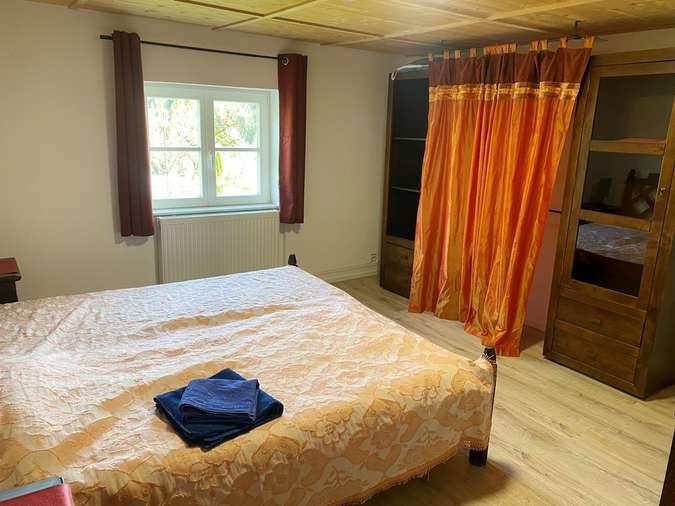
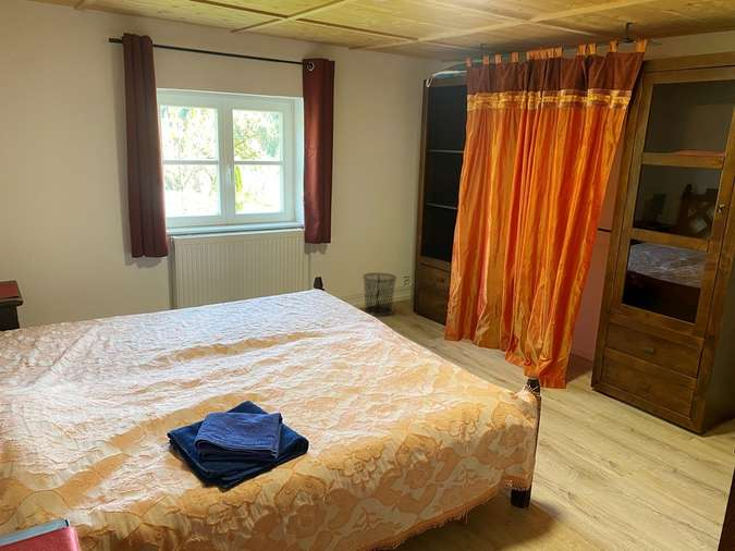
+ waste bin [362,272,397,317]
